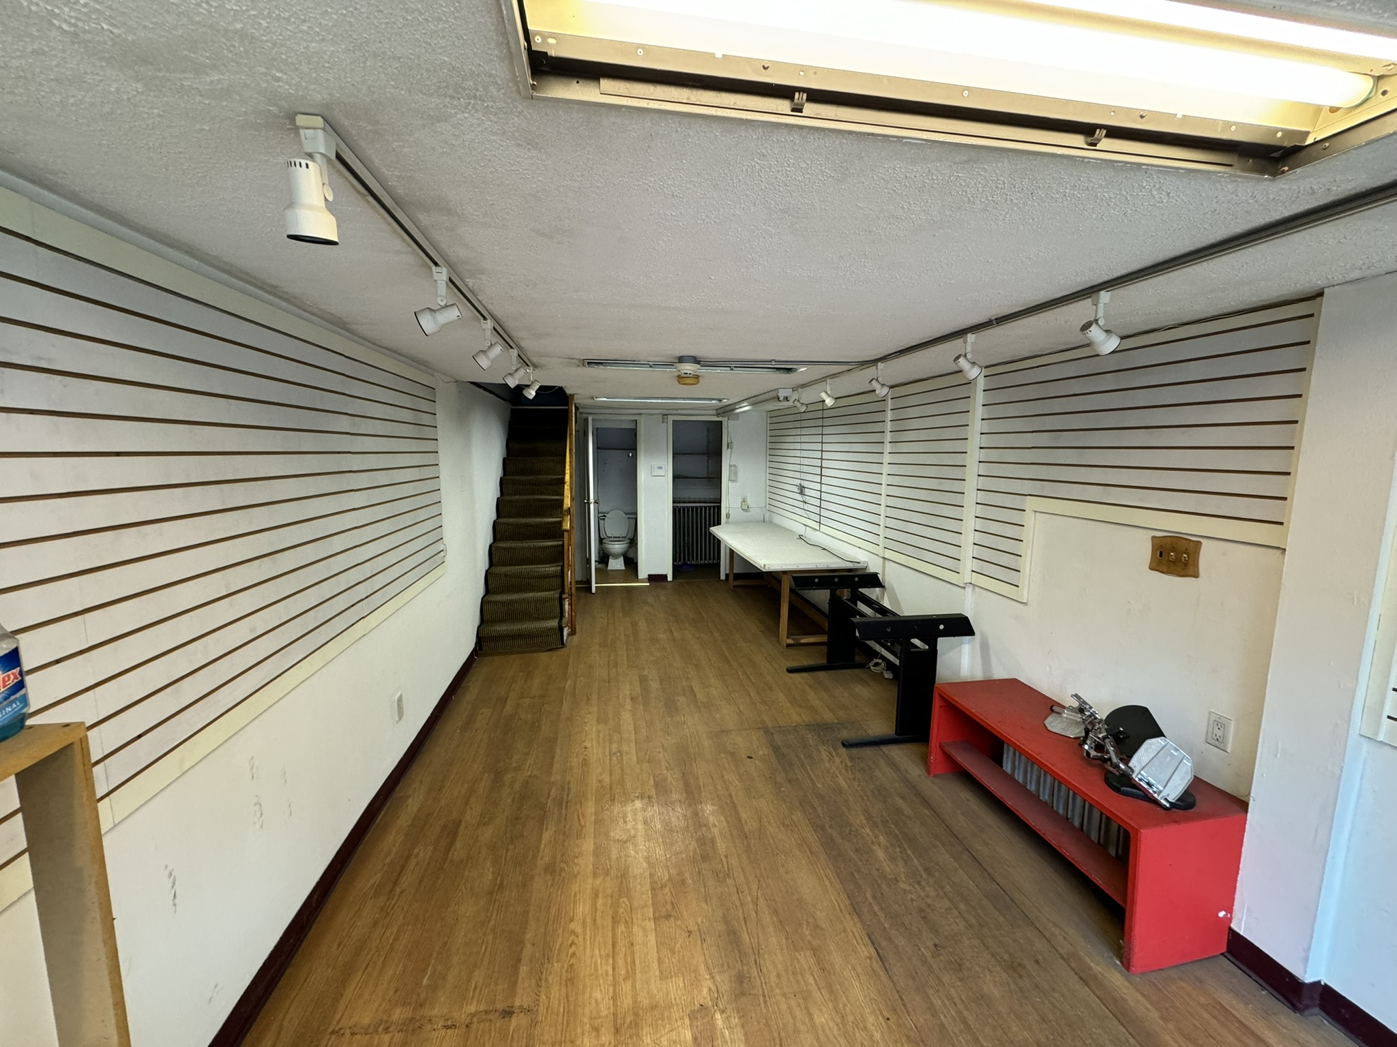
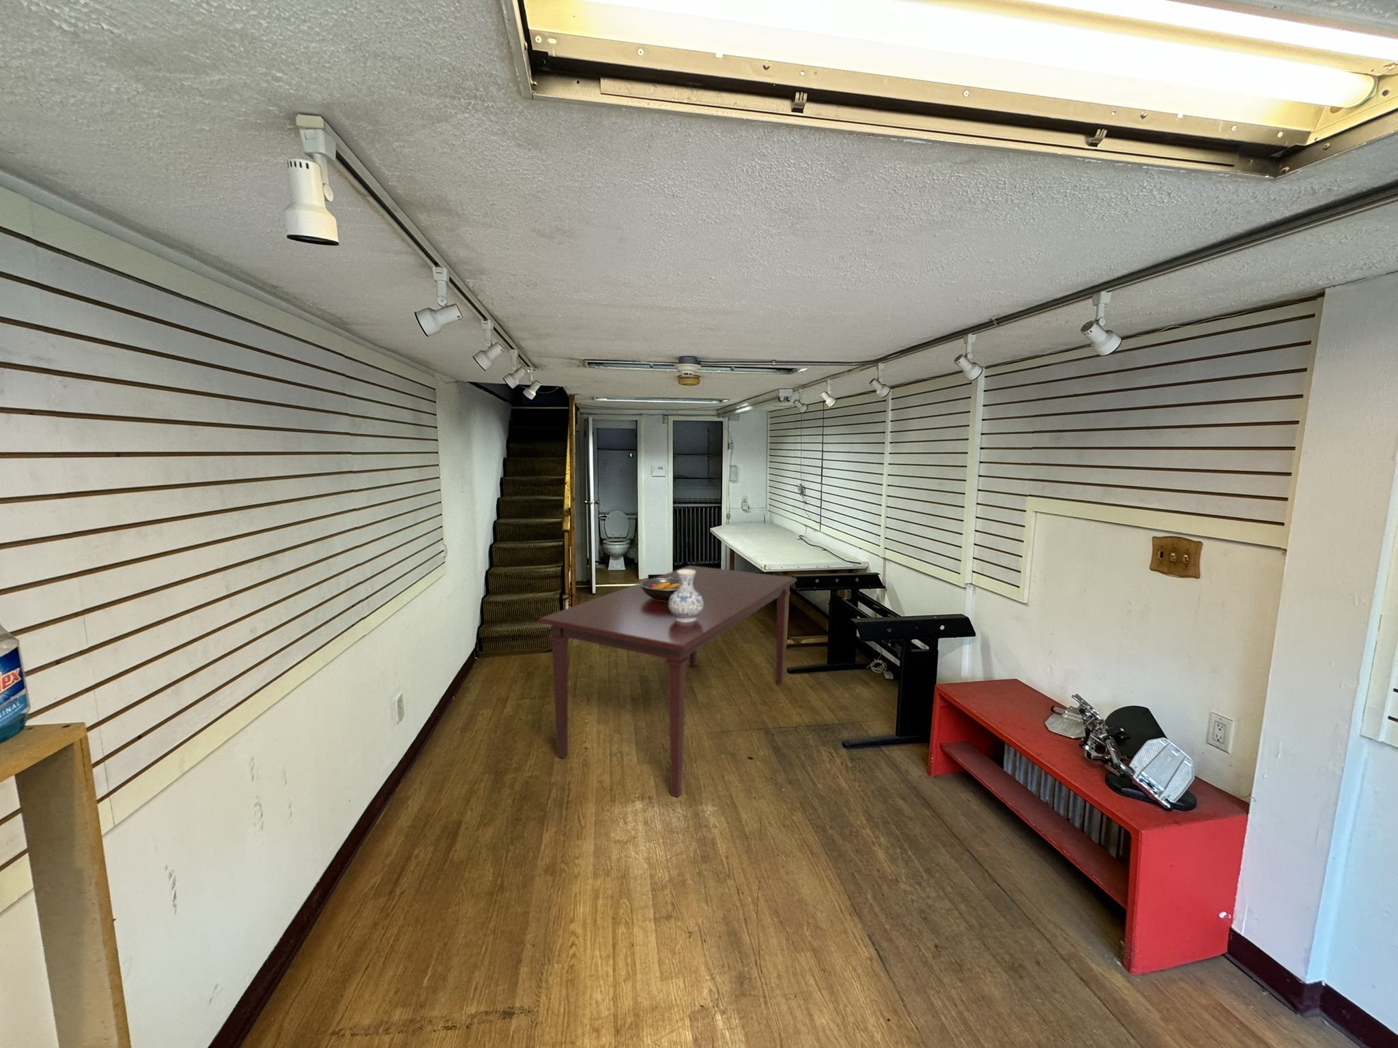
+ dining table [538,565,797,798]
+ fruit bowl [640,578,680,601]
+ vase [669,570,703,622]
